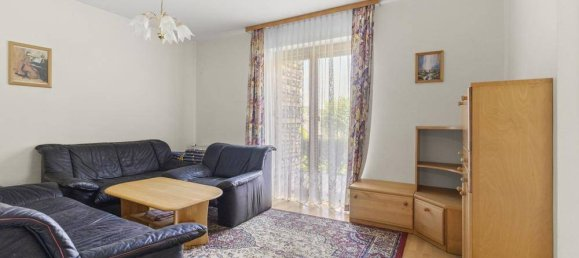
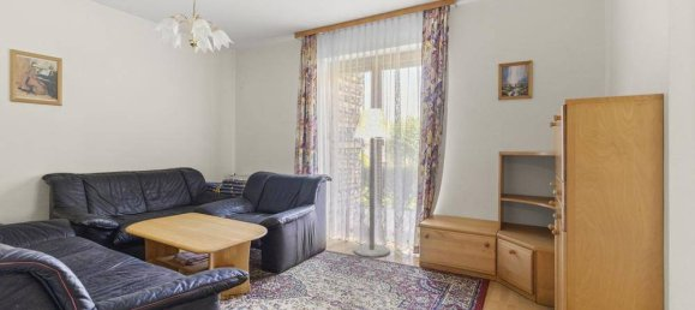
+ floor lamp [352,107,393,258]
